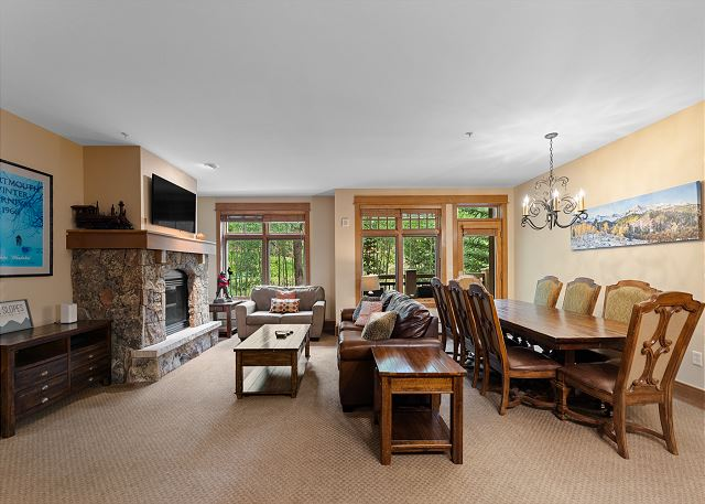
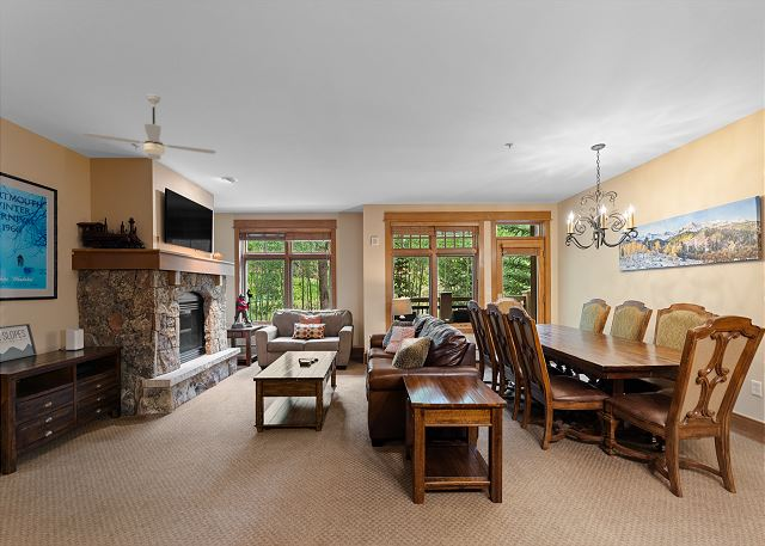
+ ceiling fan [81,93,216,161]
